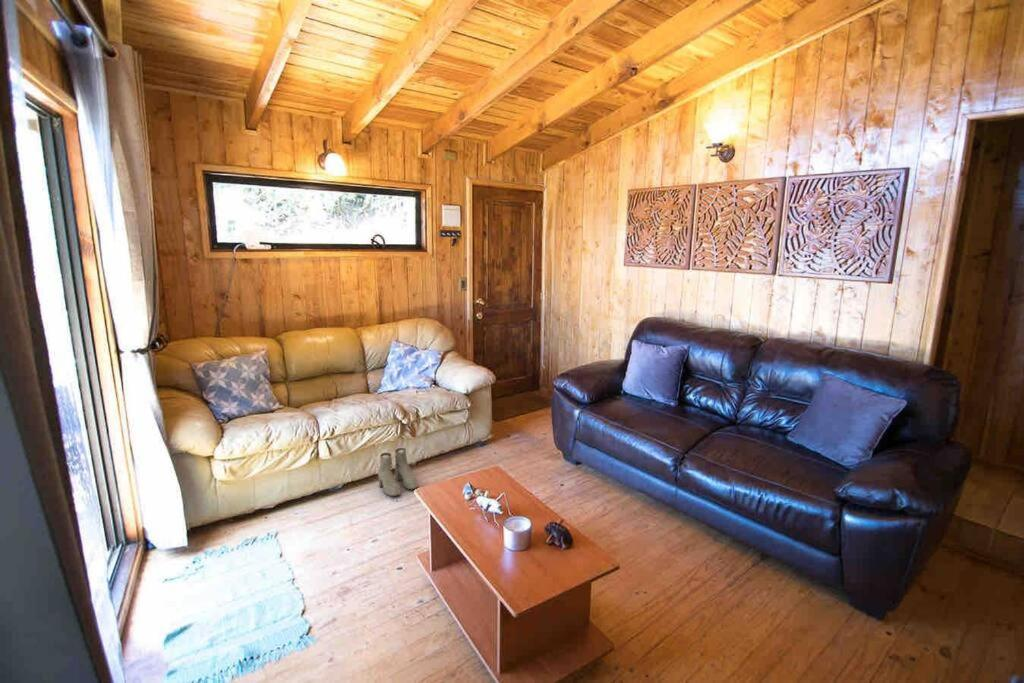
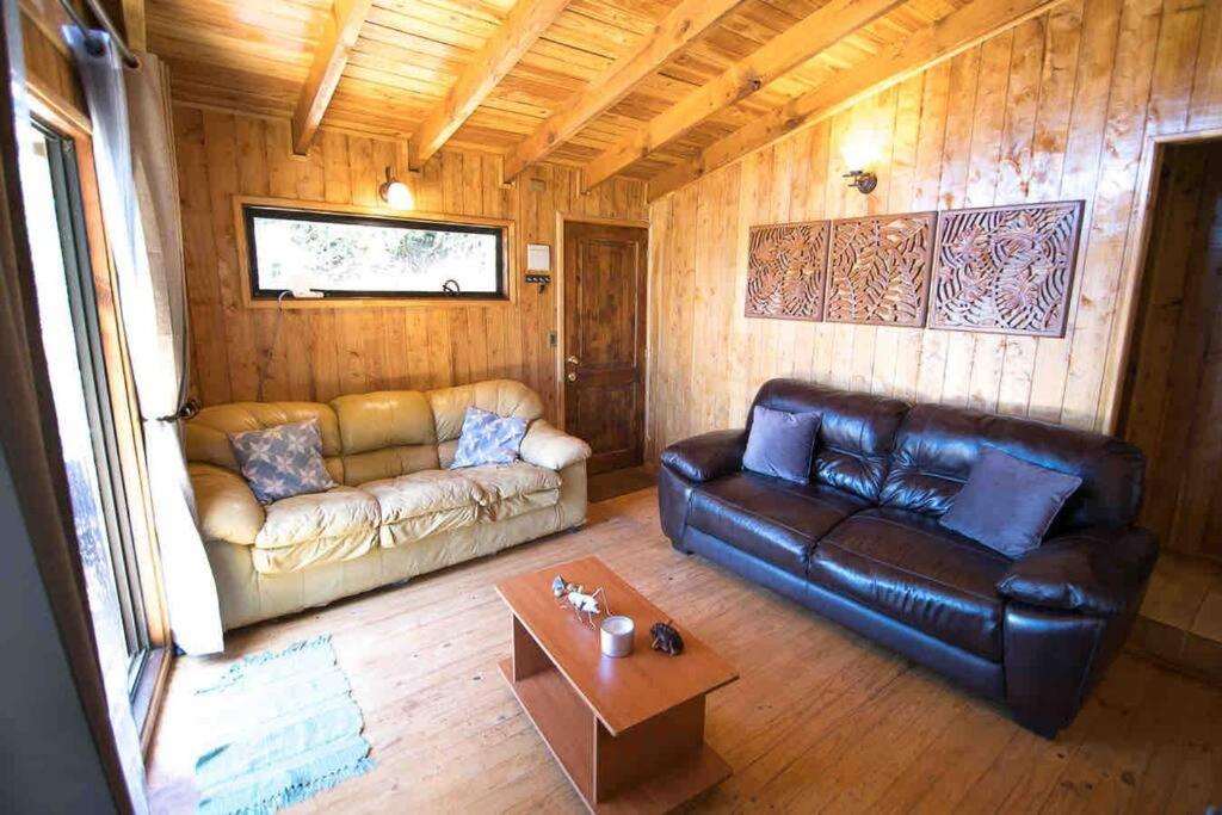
- boots [377,447,419,497]
